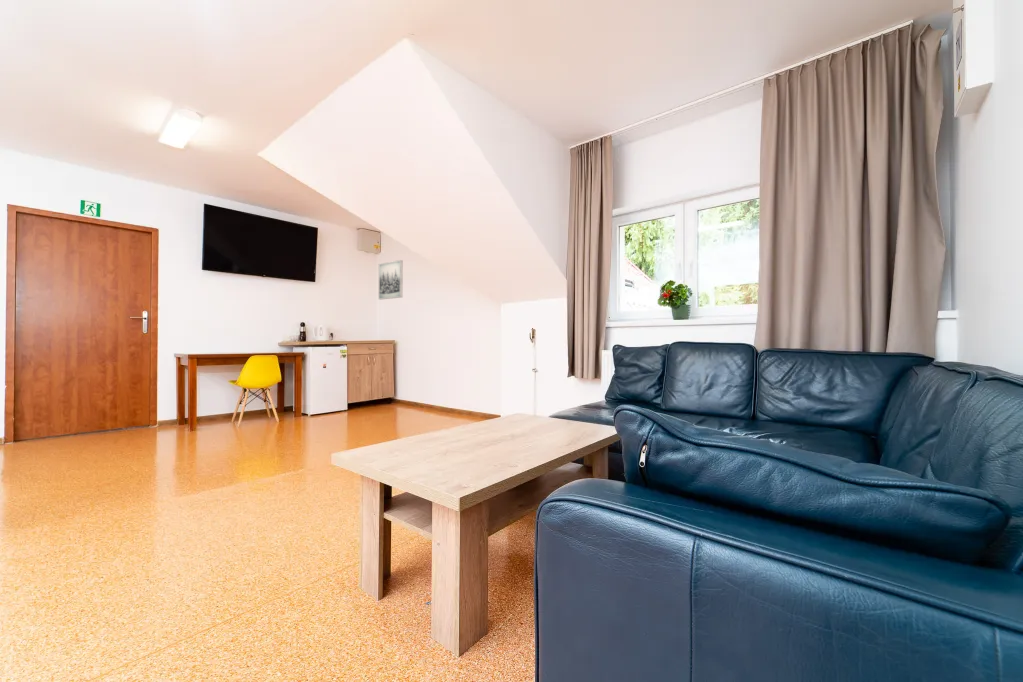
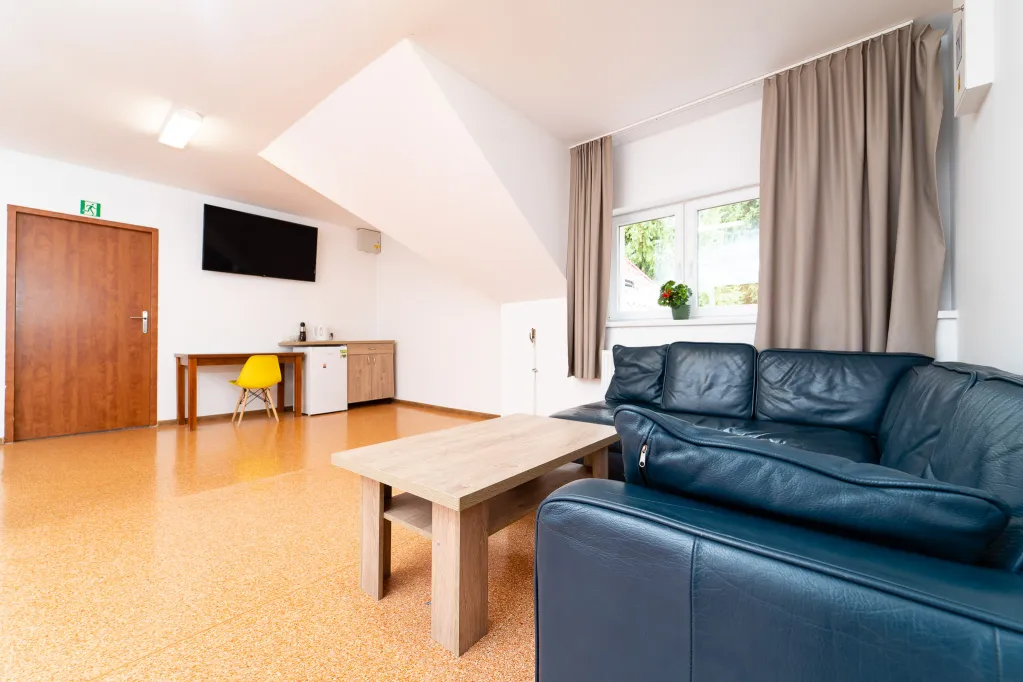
- wall art [377,259,404,300]
